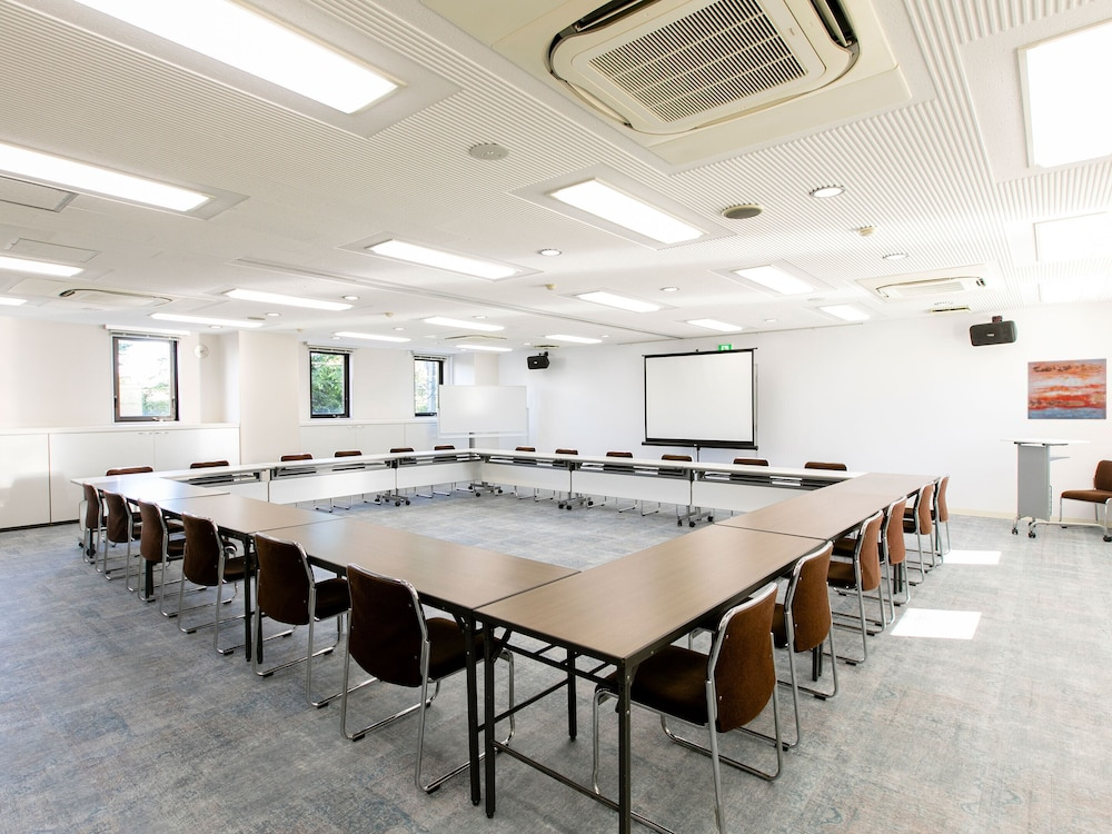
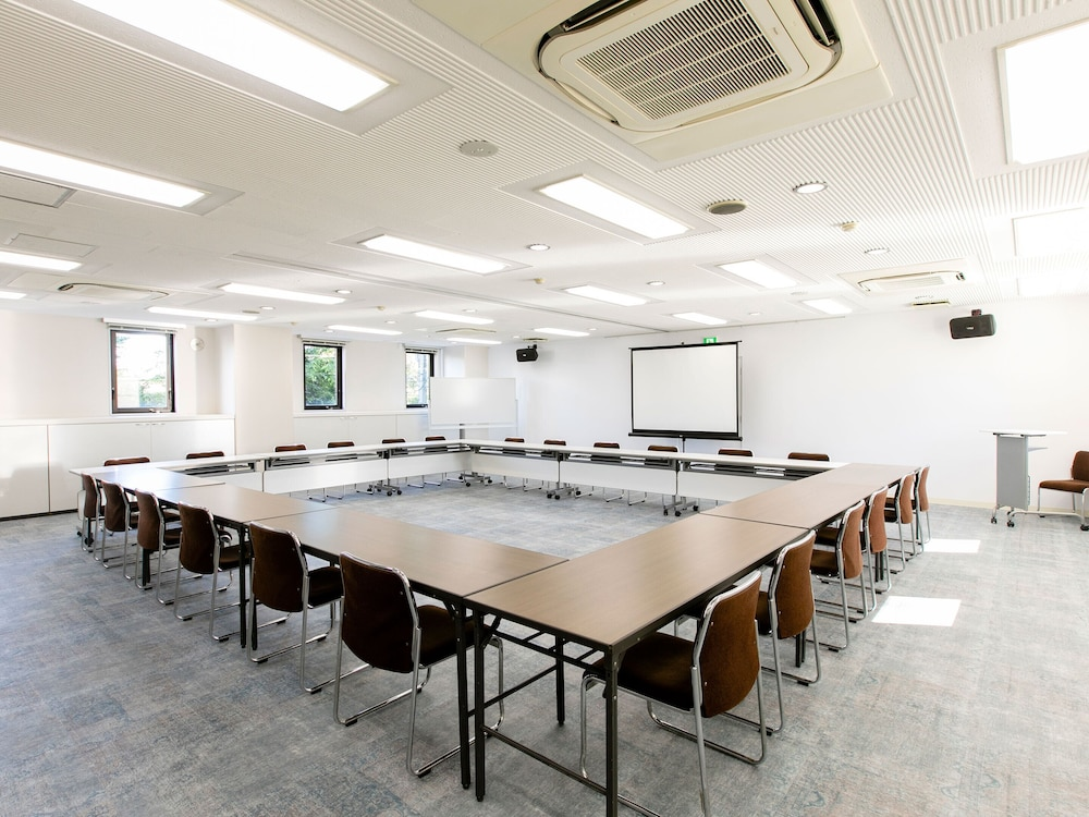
- wall art [1026,357,1108,420]
